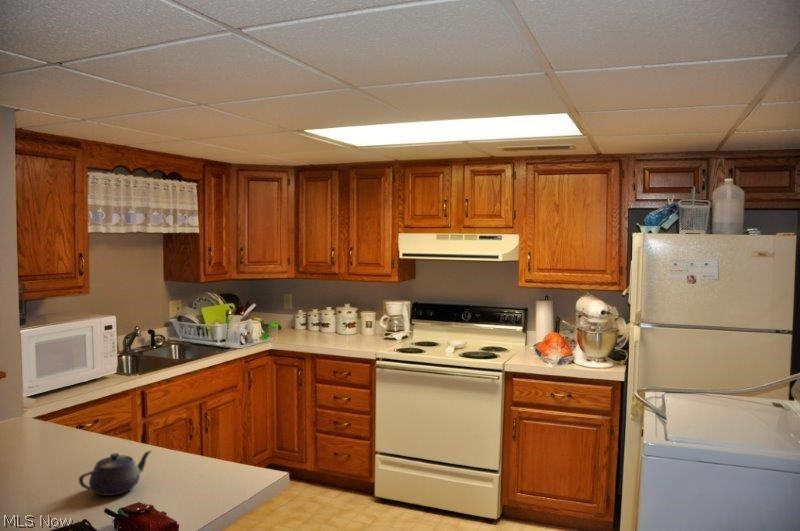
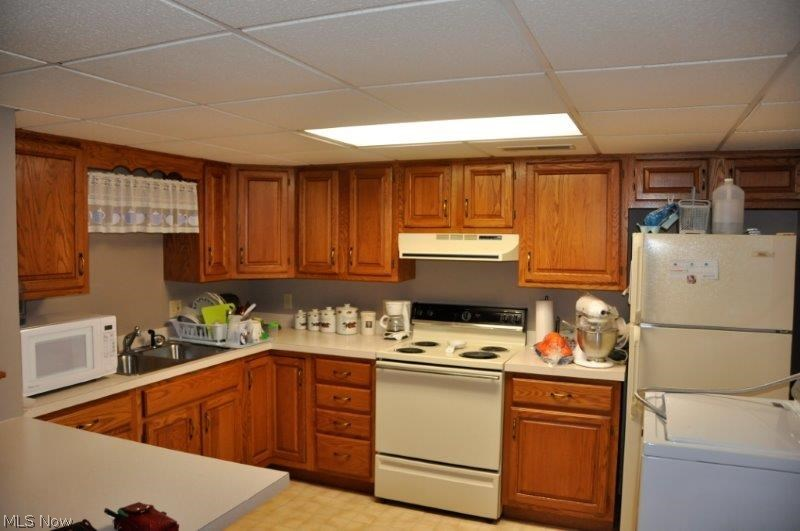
- teapot [77,450,153,497]
